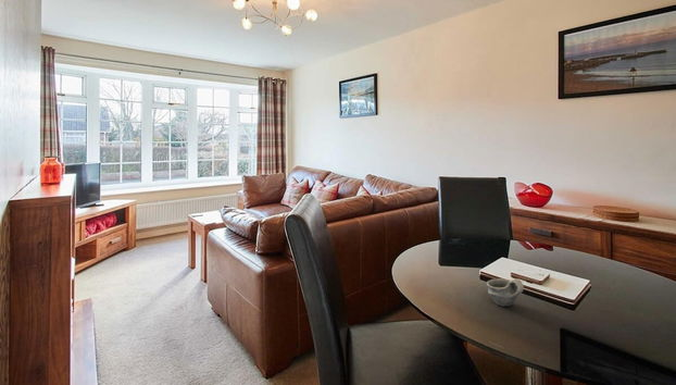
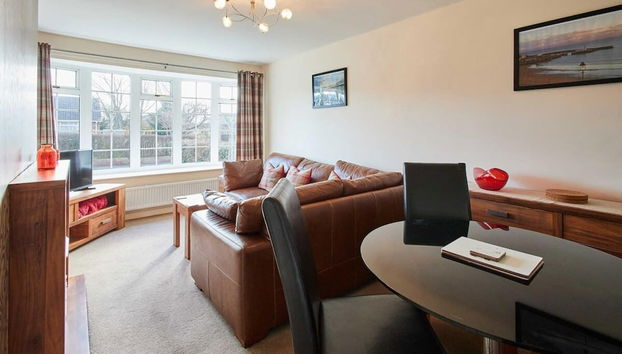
- cup [486,277,525,308]
